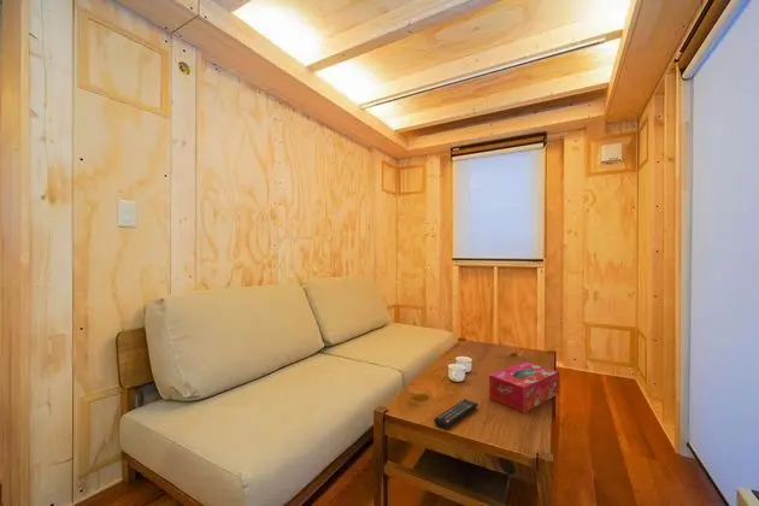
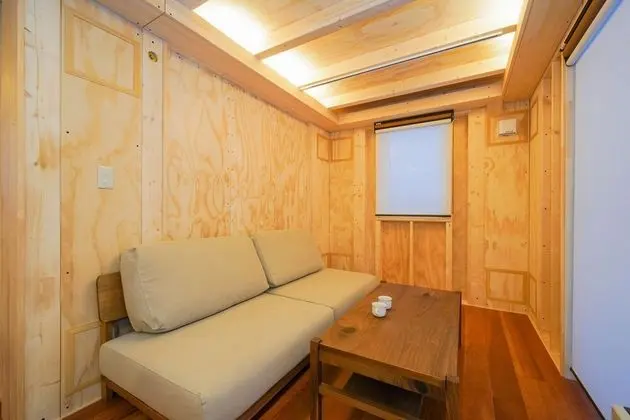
- tissue box [488,360,560,414]
- remote control [433,398,479,430]
